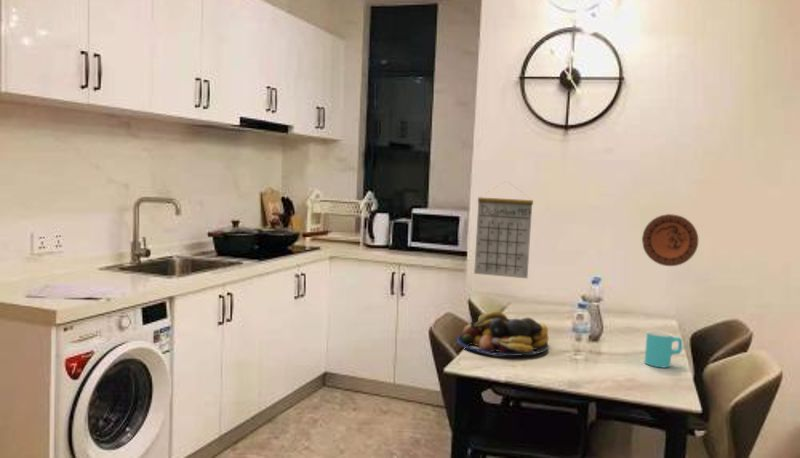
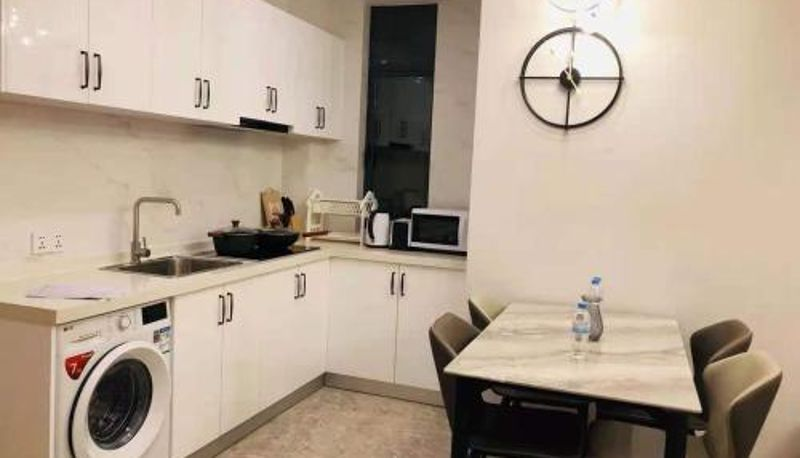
- fruit bowl [456,310,550,357]
- decorative plate [641,213,699,267]
- calendar [473,181,534,279]
- cup [644,330,683,368]
